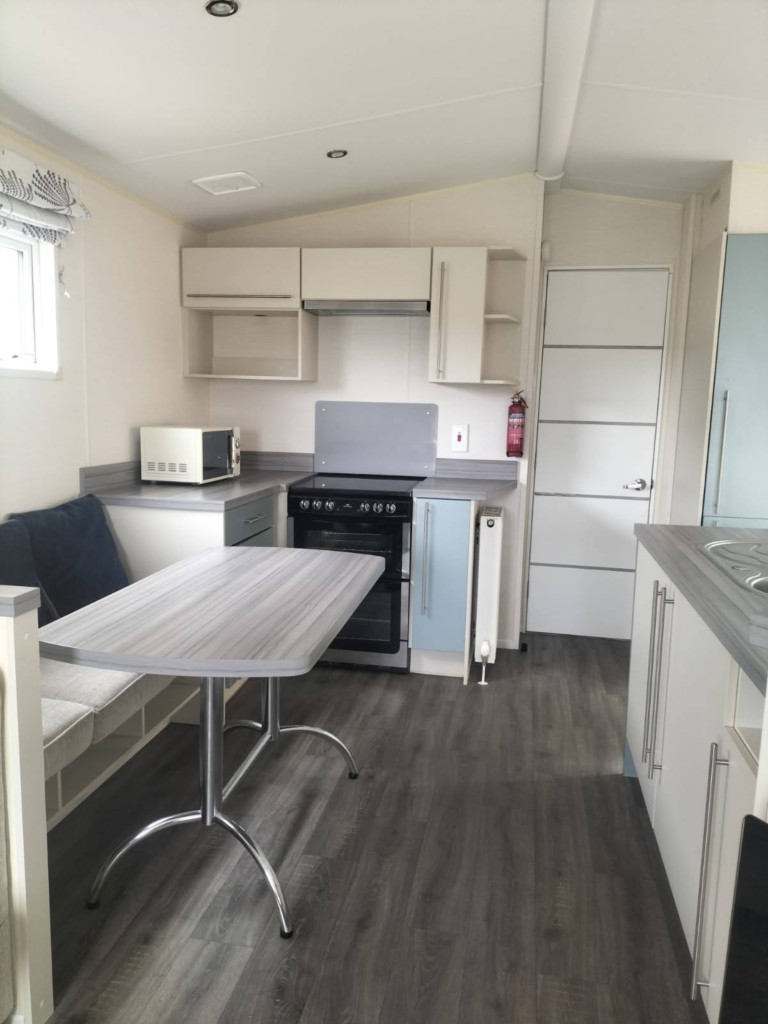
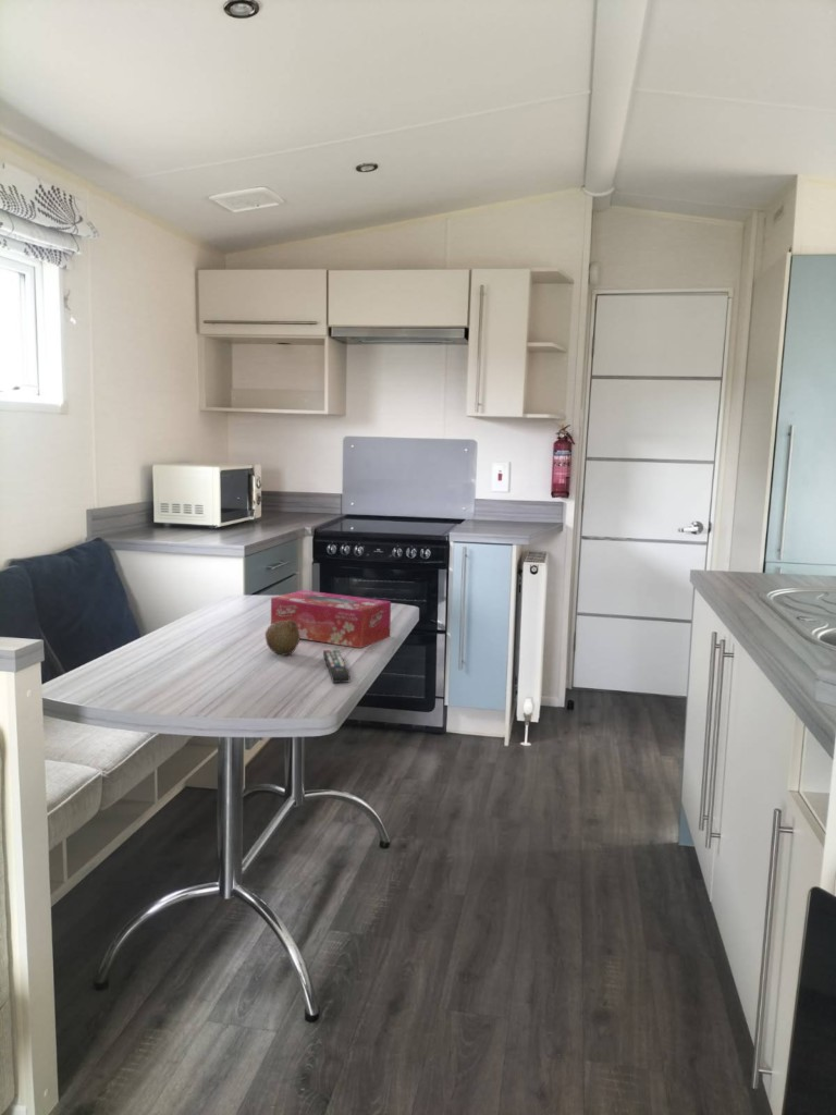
+ tissue box [270,589,392,649]
+ remote control [322,649,352,684]
+ fruit [265,620,300,657]
